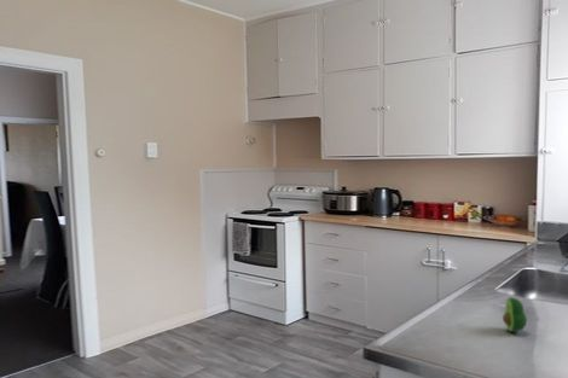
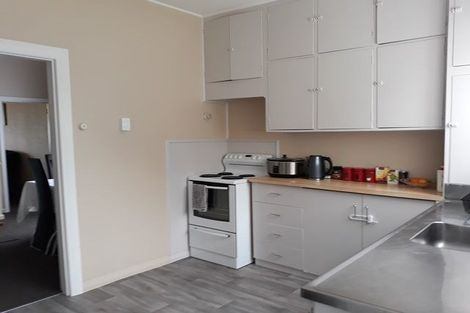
- avocado [502,296,528,333]
